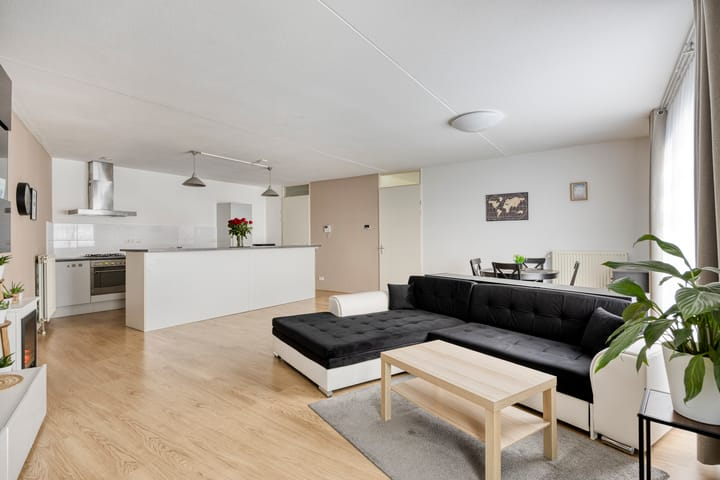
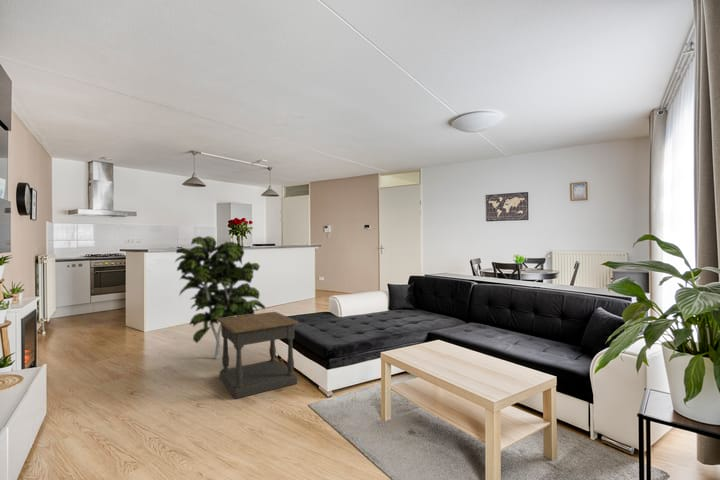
+ indoor plant [174,235,266,360]
+ side table [218,311,299,400]
